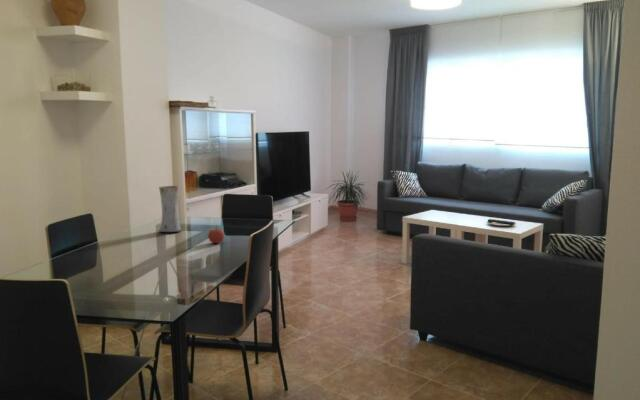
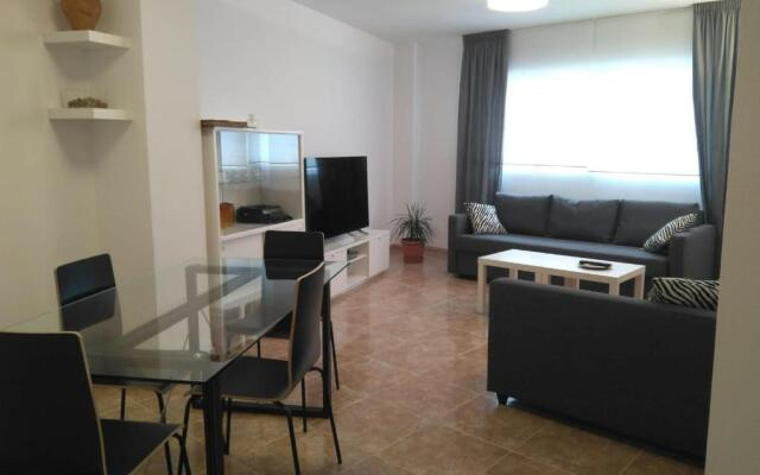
- apple [207,225,225,244]
- vase [158,185,182,233]
